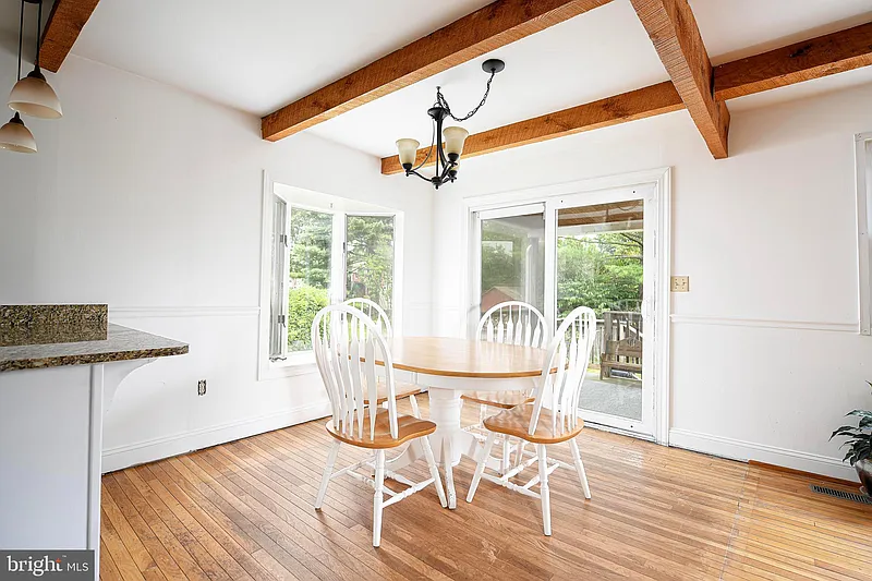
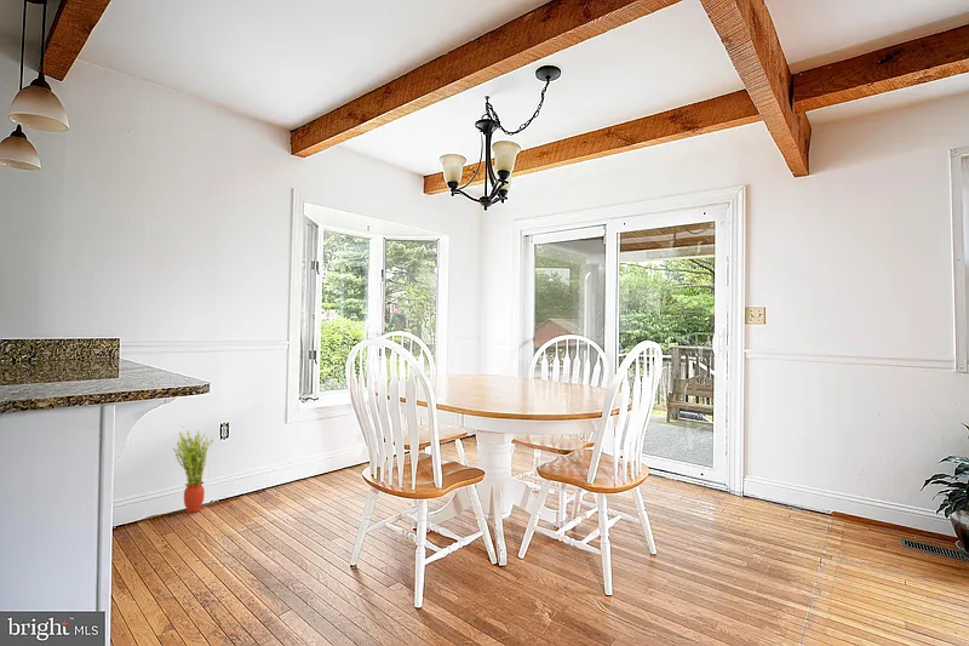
+ potted plant [172,429,214,514]
